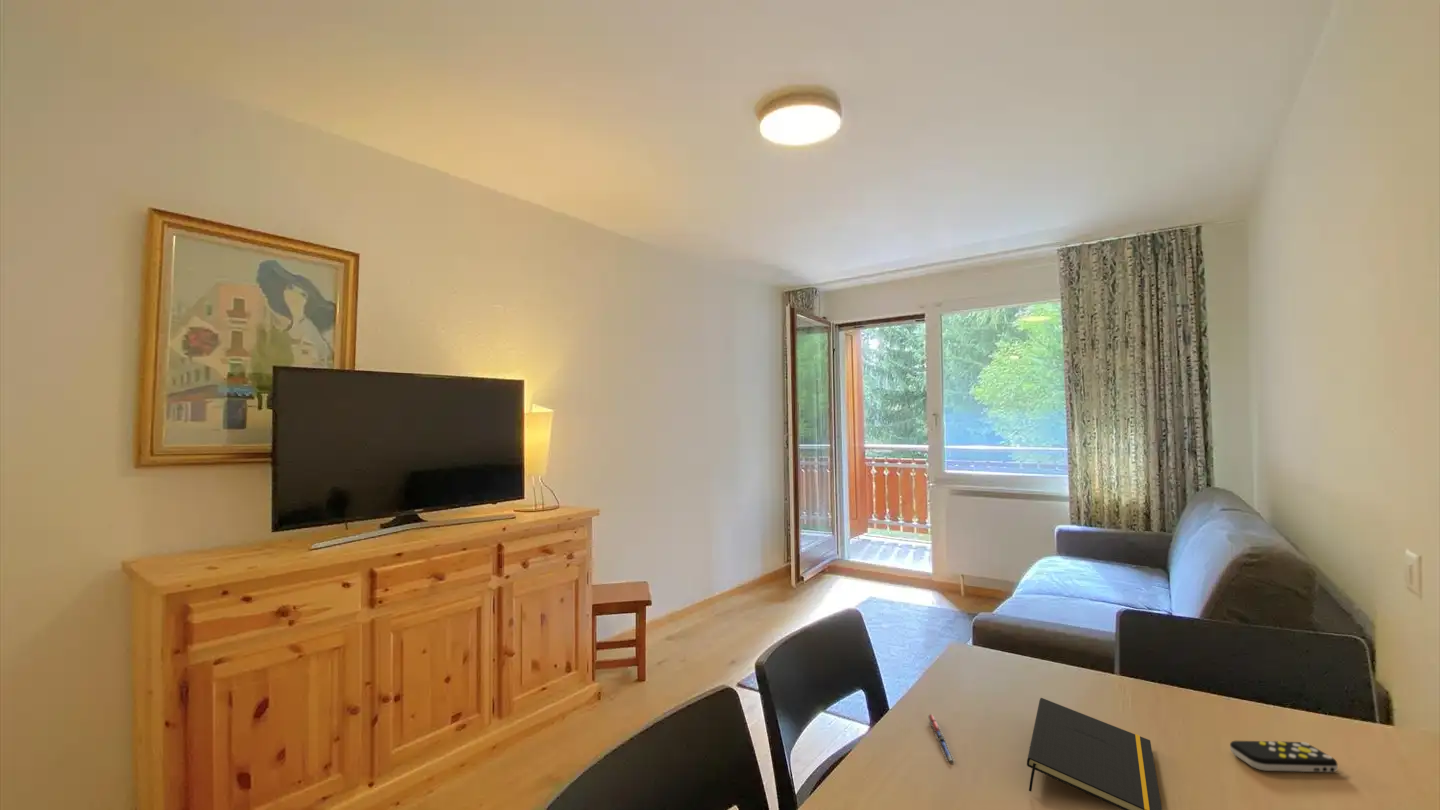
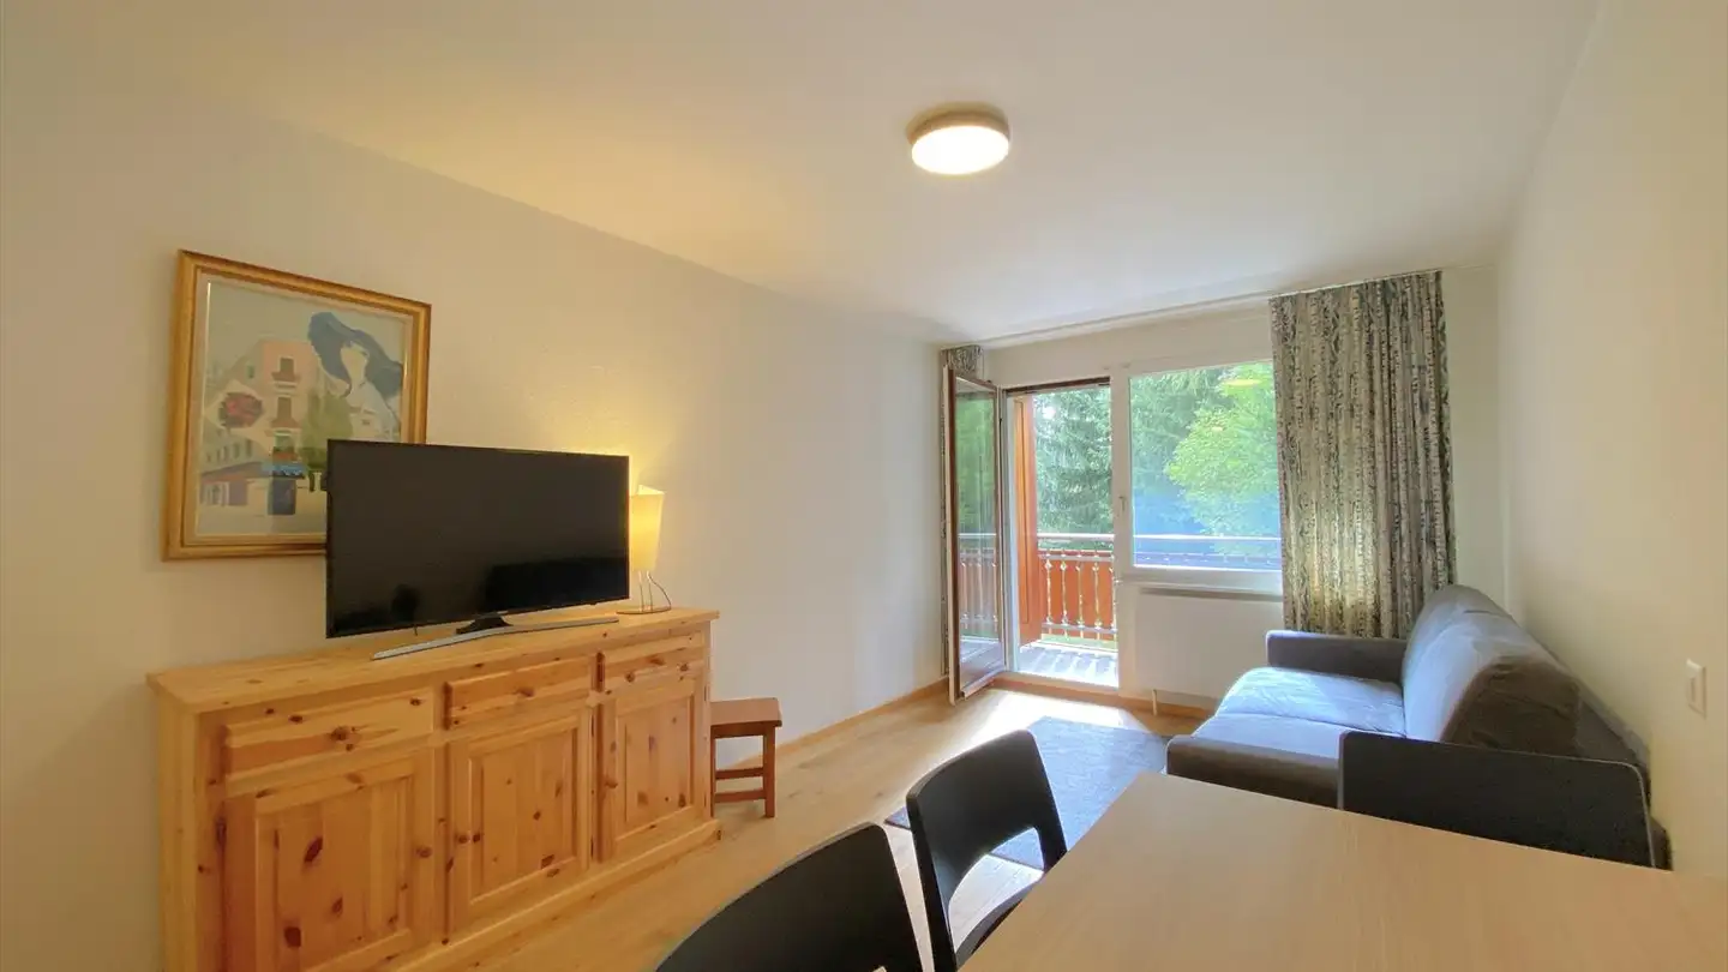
- pen [927,713,956,763]
- notepad [1026,697,1163,810]
- remote control [1229,740,1339,773]
